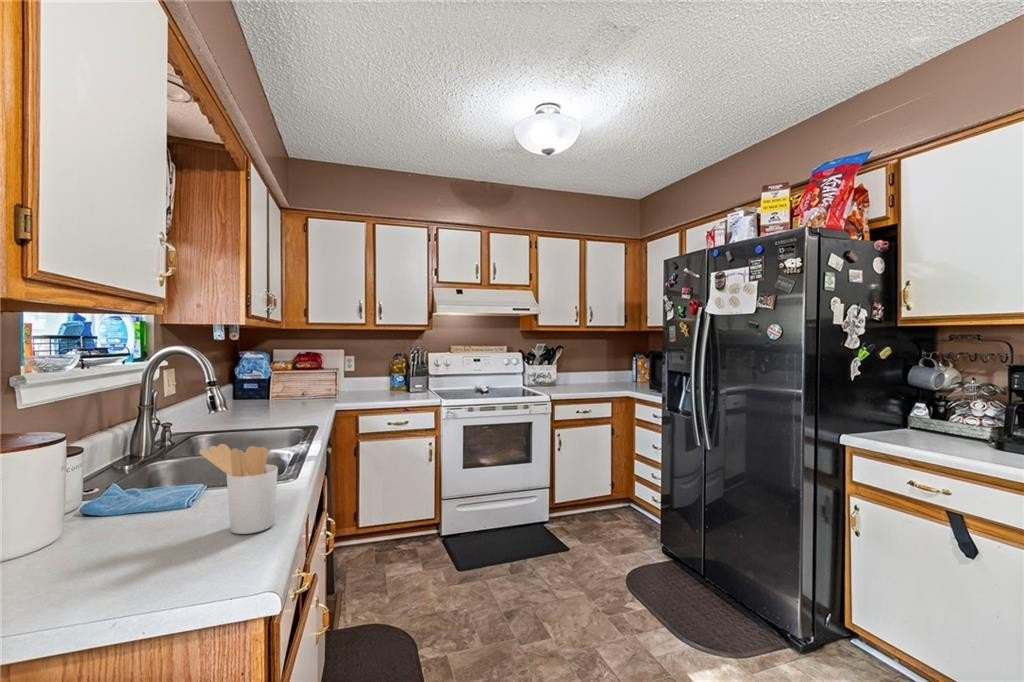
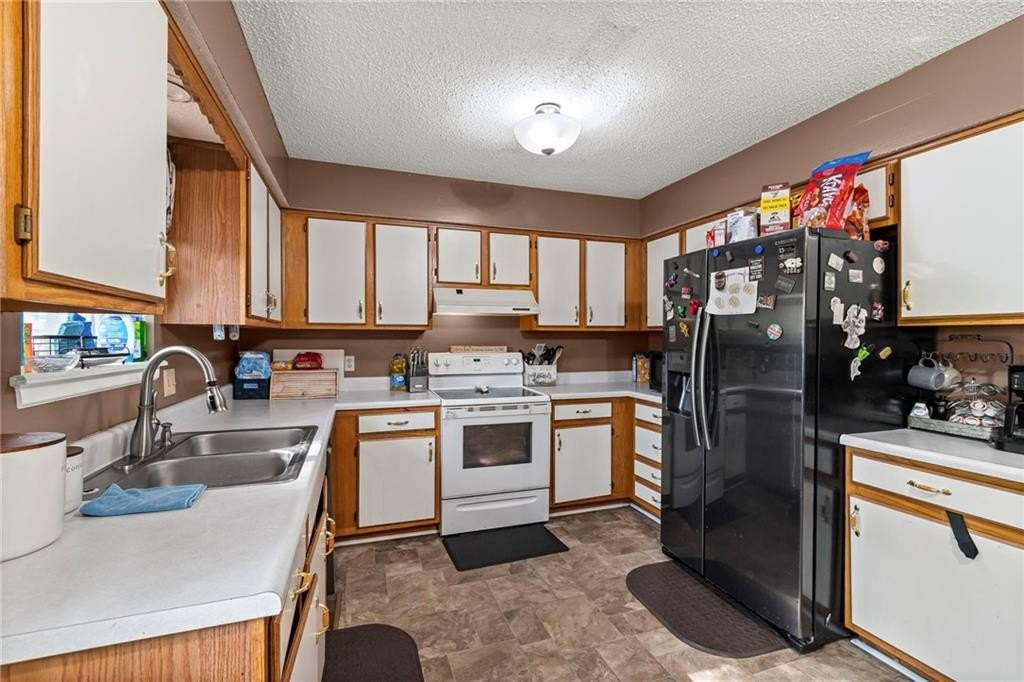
- utensil holder [198,443,279,535]
